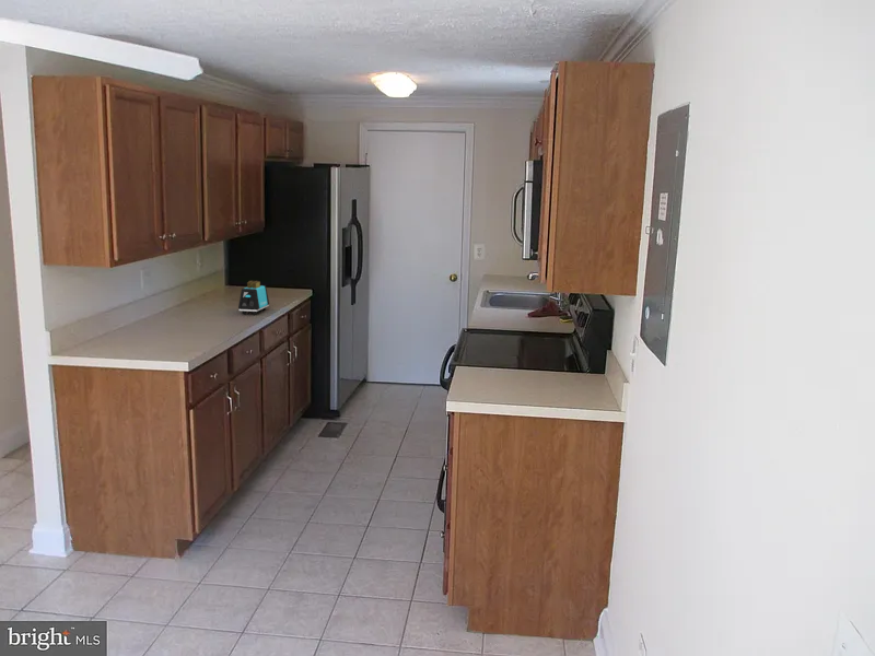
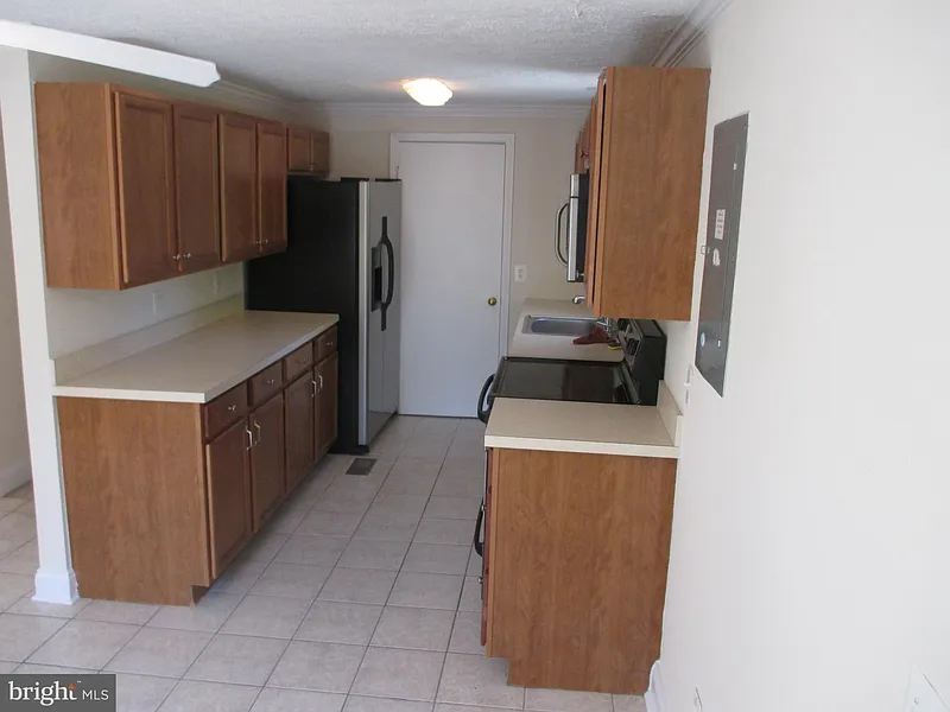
- toaster [237,280,270,316]
